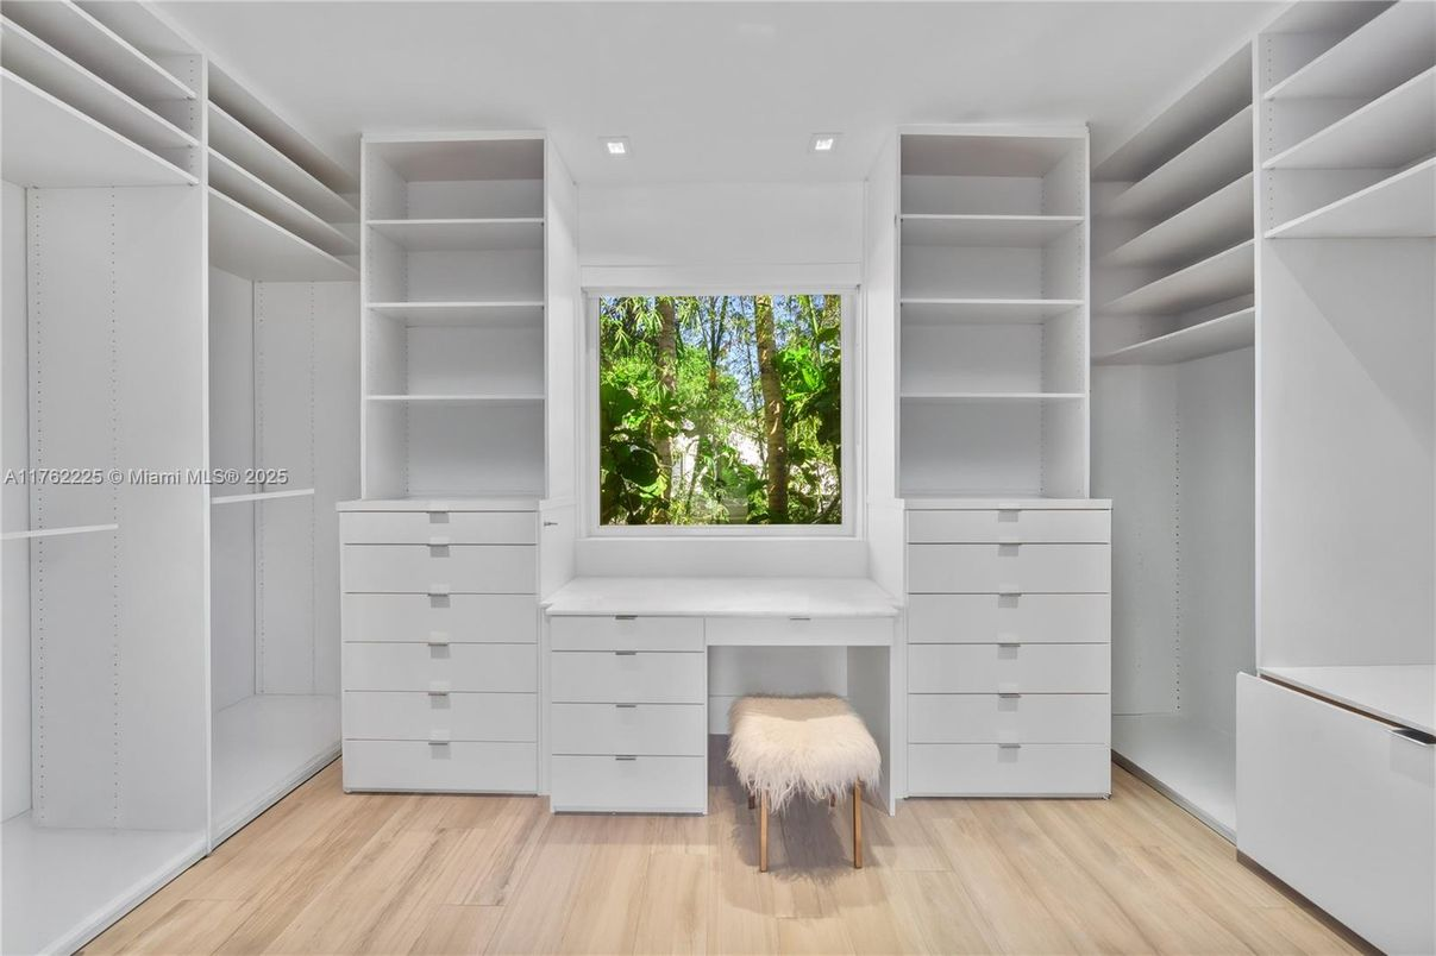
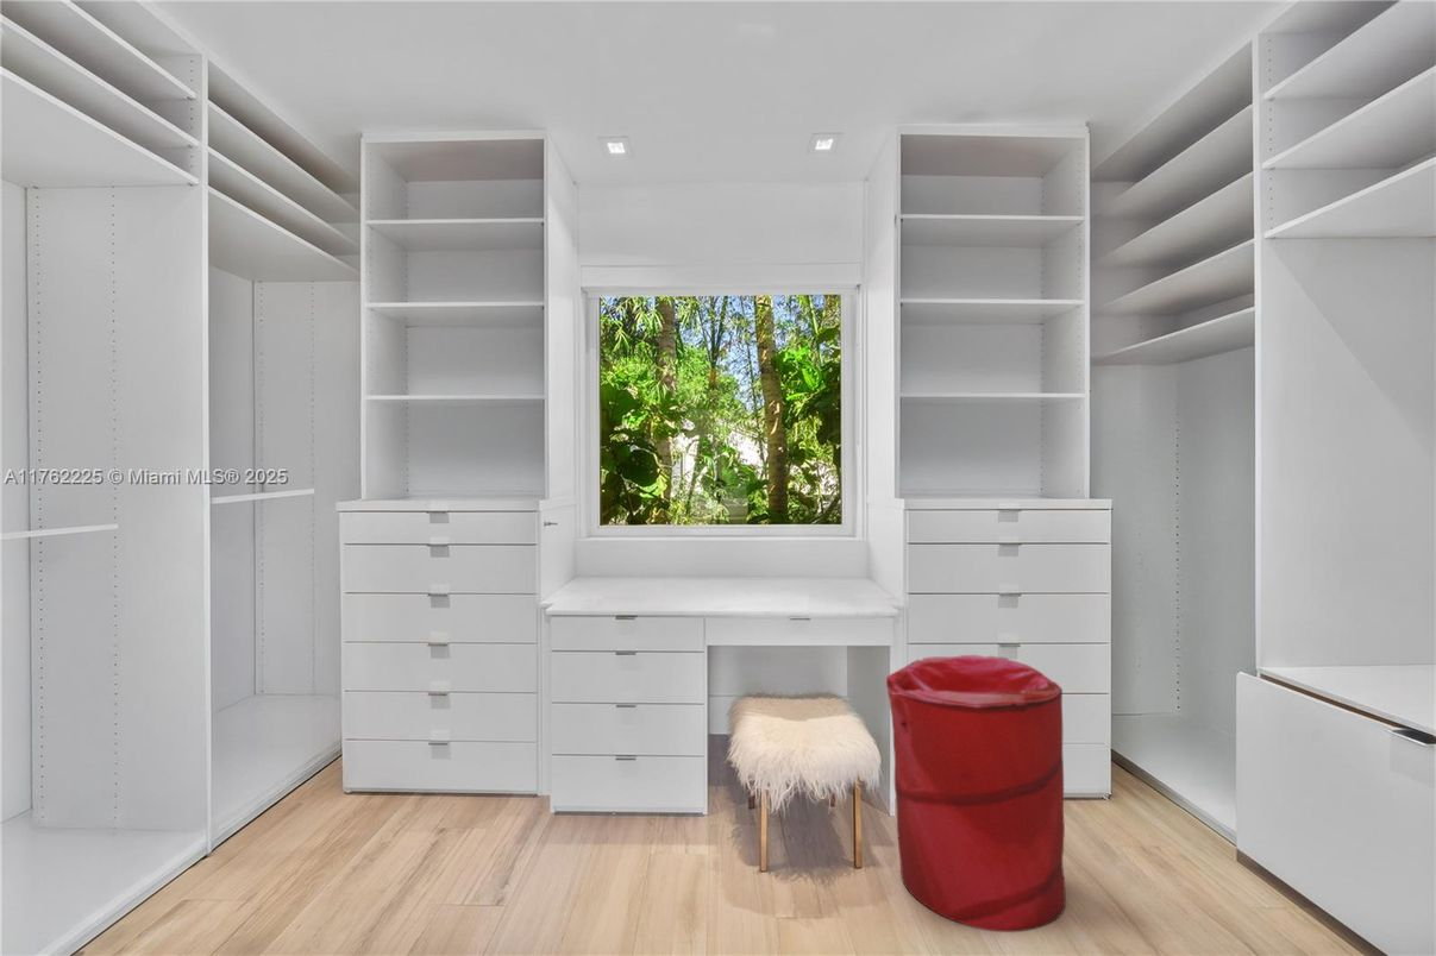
+ laundry hamper [885,654,1067,933]
